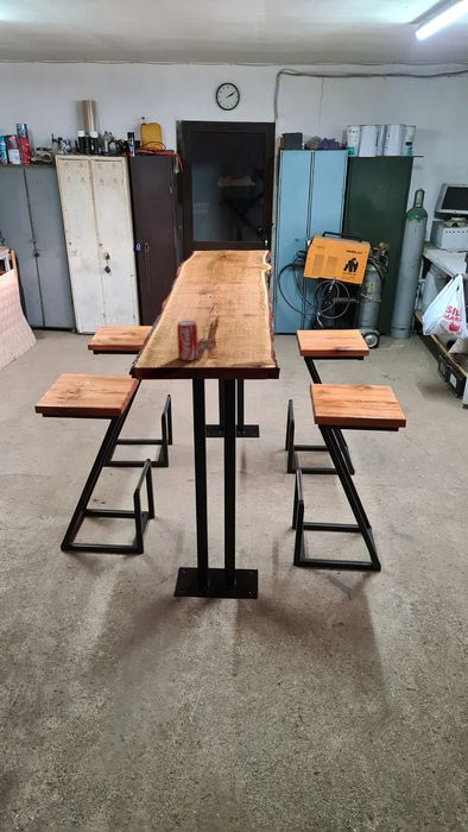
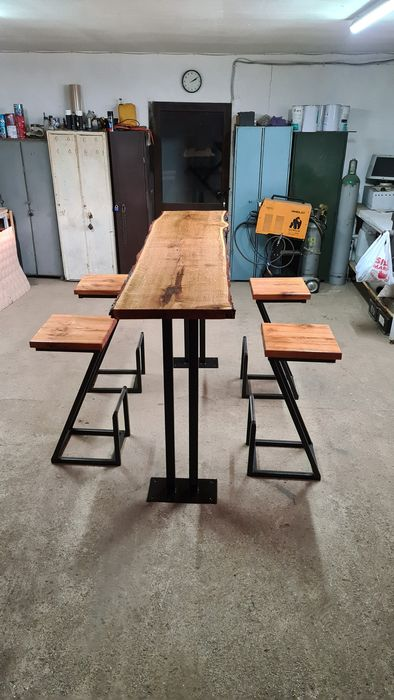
- beverage can [176,320,200,361]
